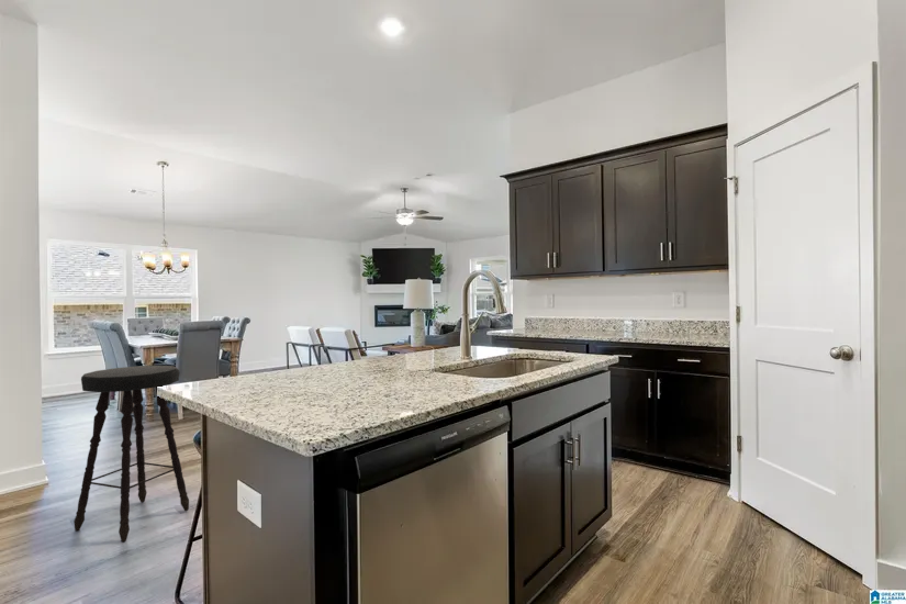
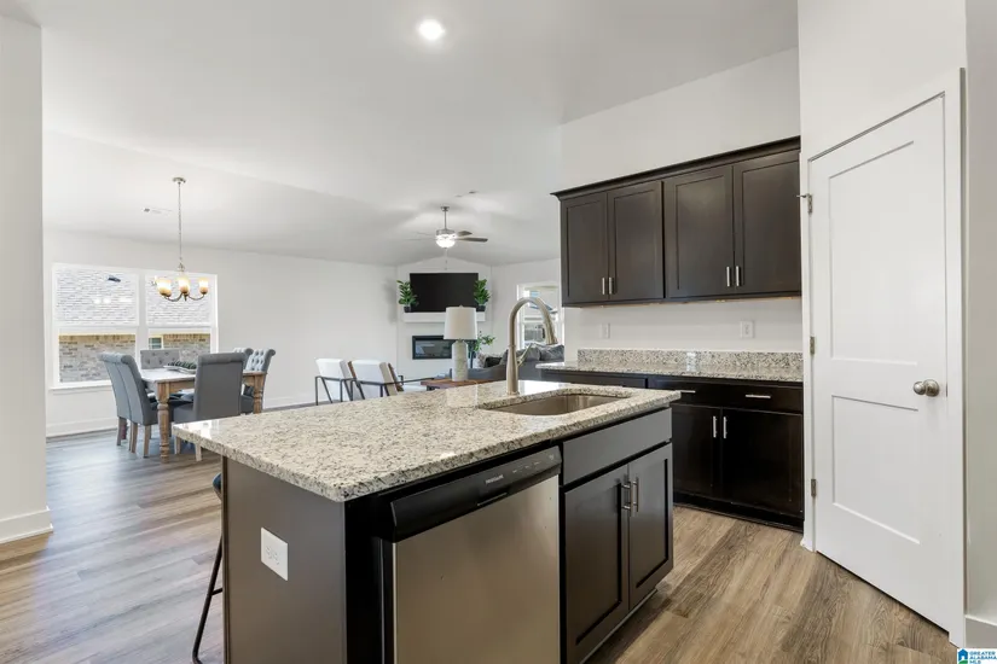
- music stool [72,365,190,543]
